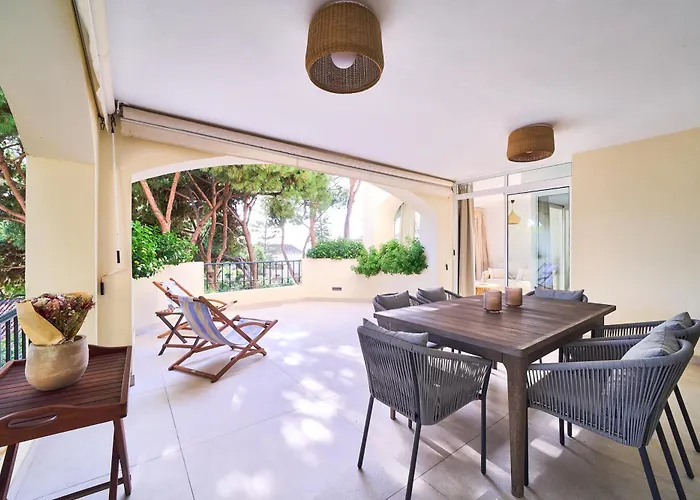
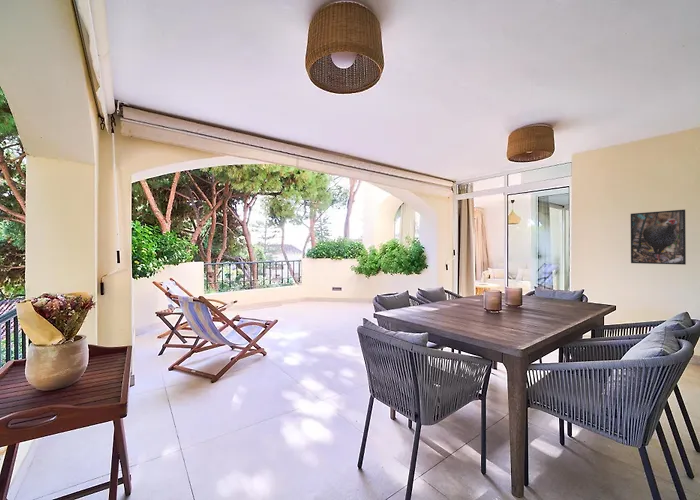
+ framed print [630,209,687,266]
